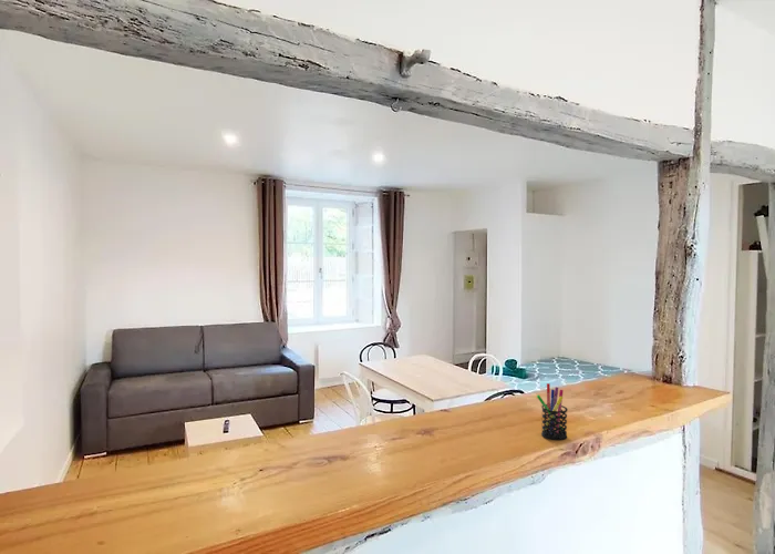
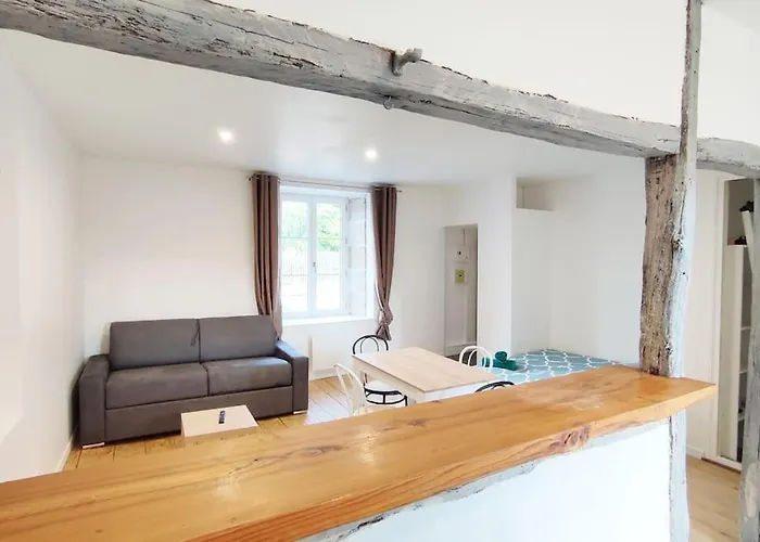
- pen holder [536,382,569,442]
